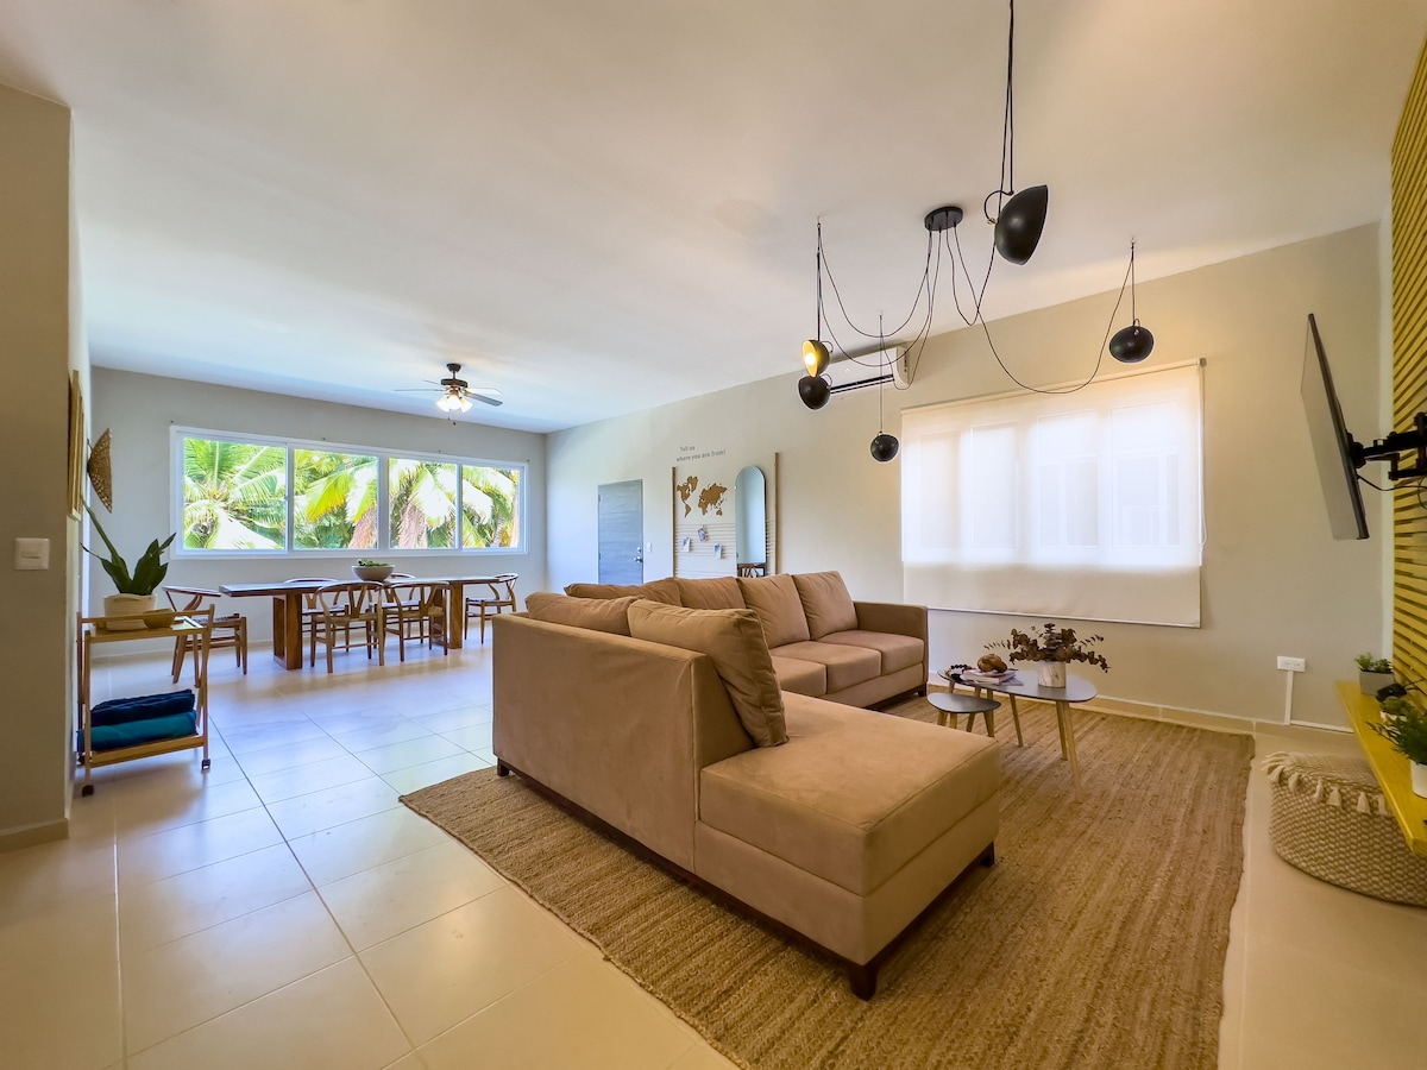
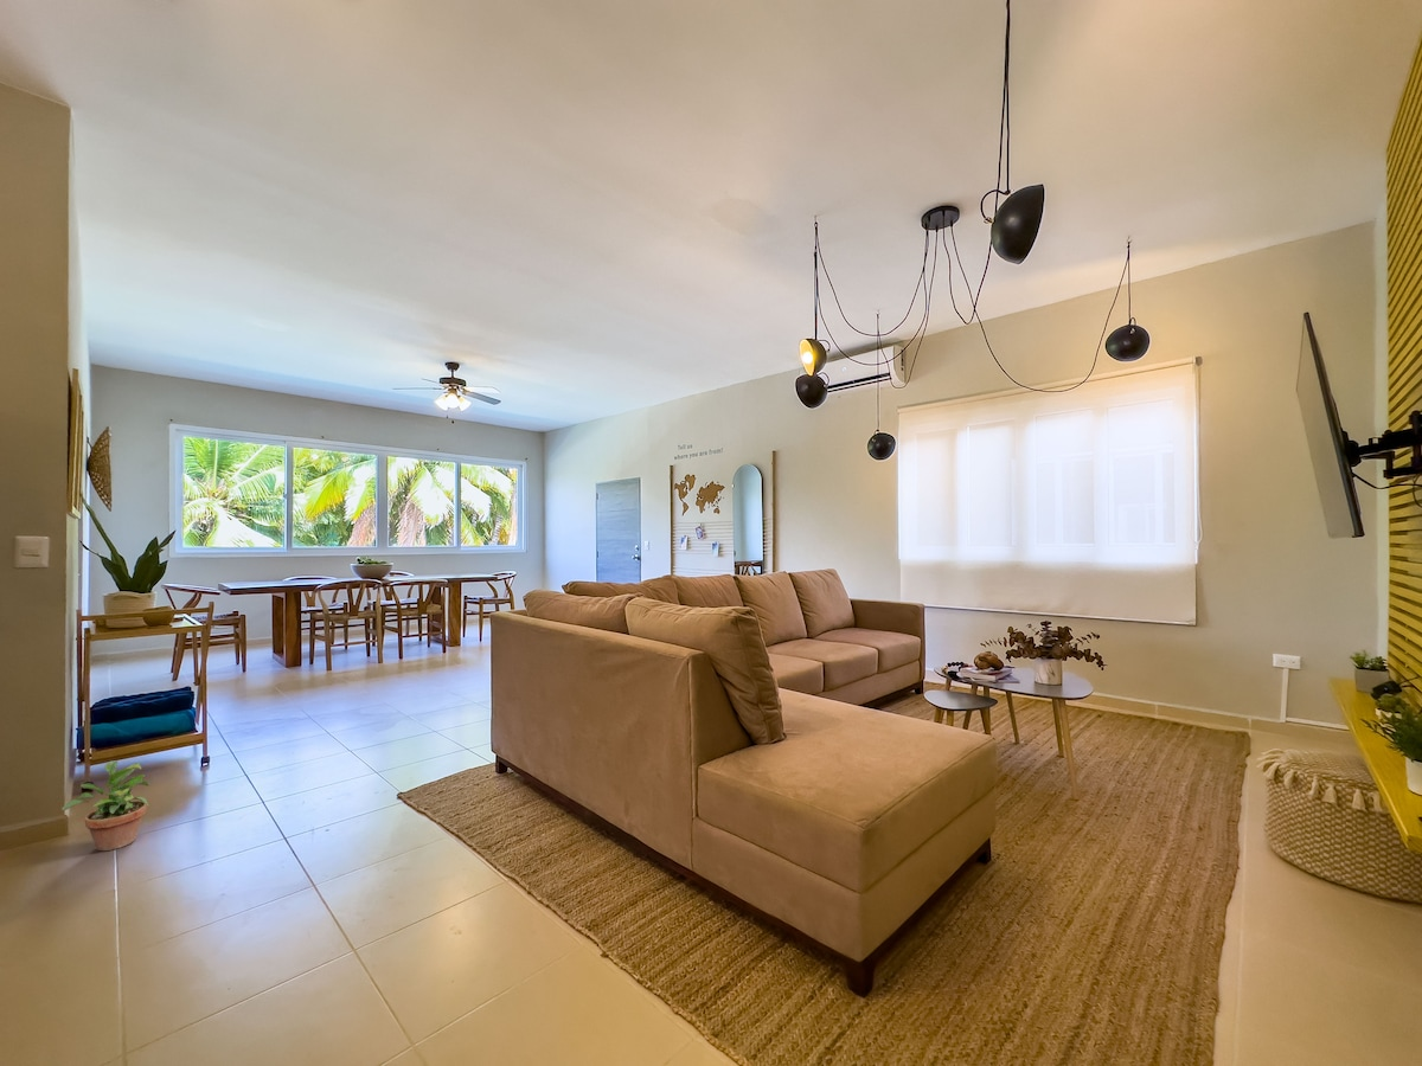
+ potted plant [60,759,150,852]
